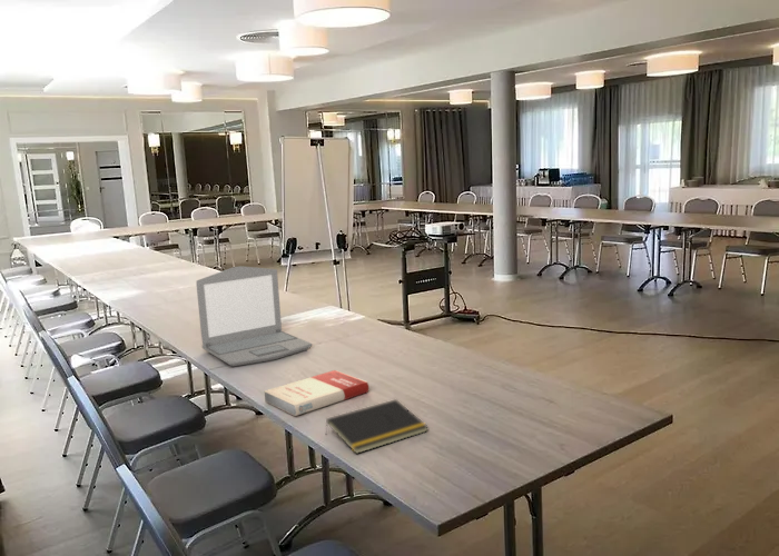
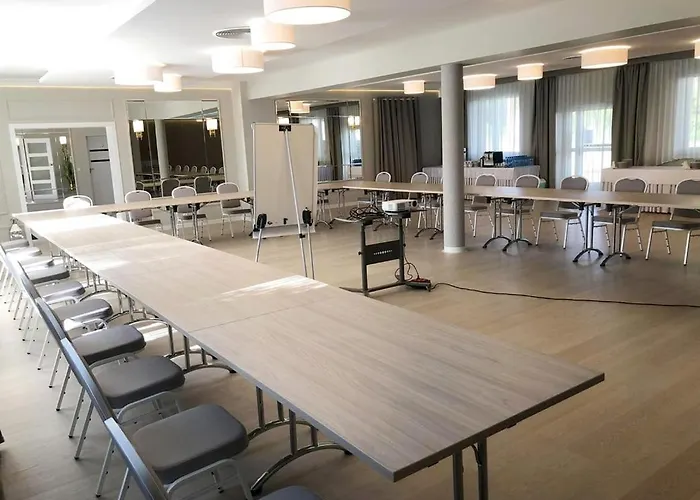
- notepad [325,398,430,455]
- laptop [195,265,313,367]
- book [264,369,371,417]
